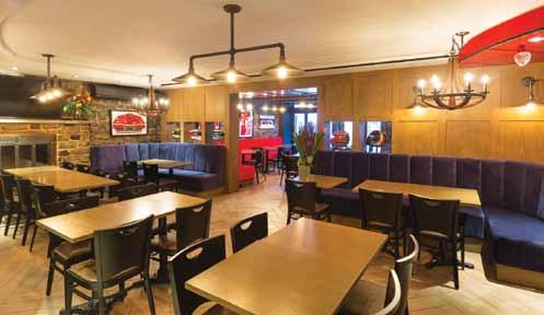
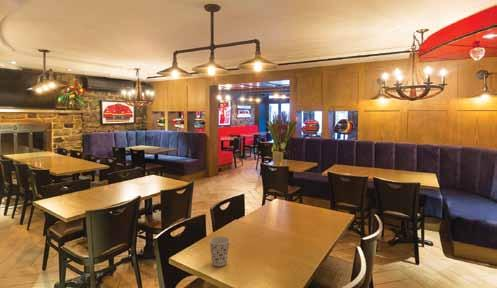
+ cup [208,235,231,267]
